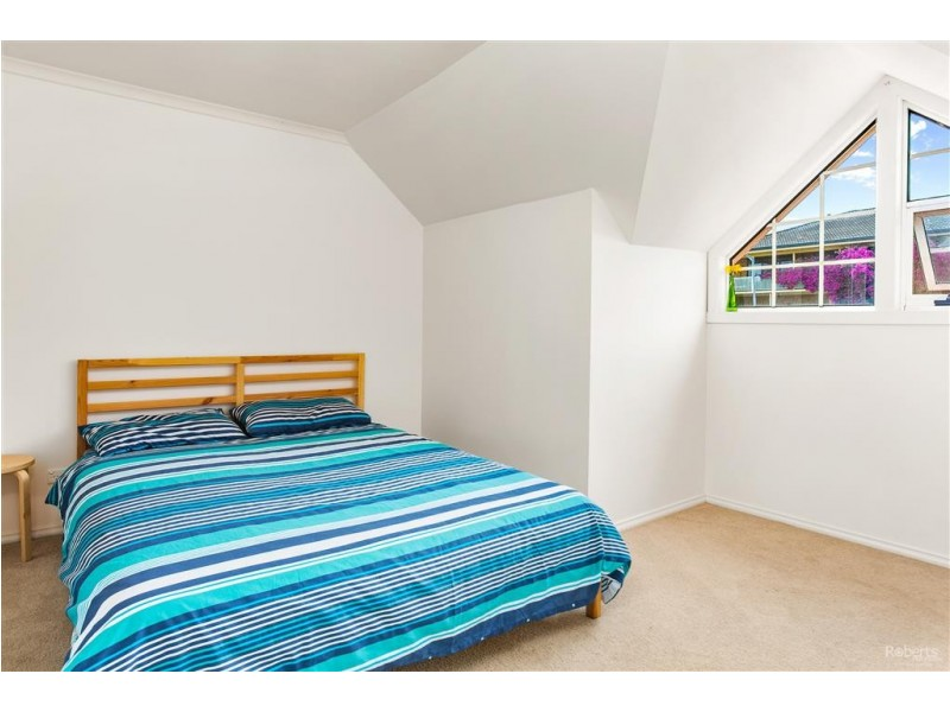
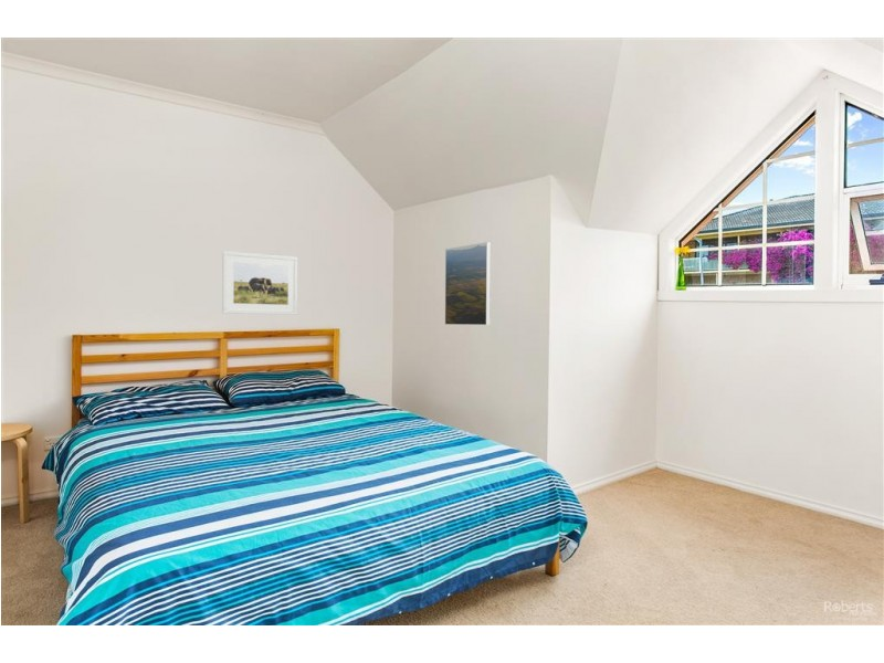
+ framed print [444,241,492,326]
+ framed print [221,250,298,316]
